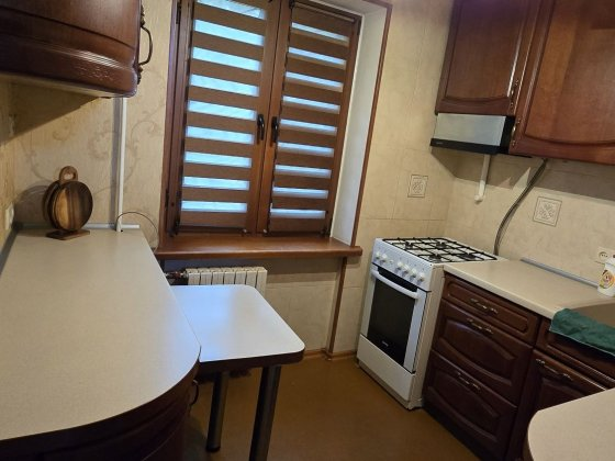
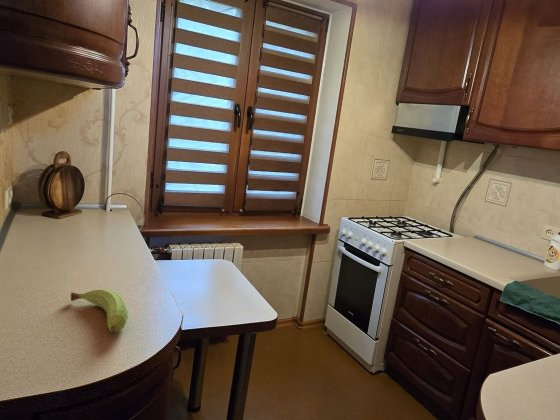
+ fruit [70,288,129,333]
